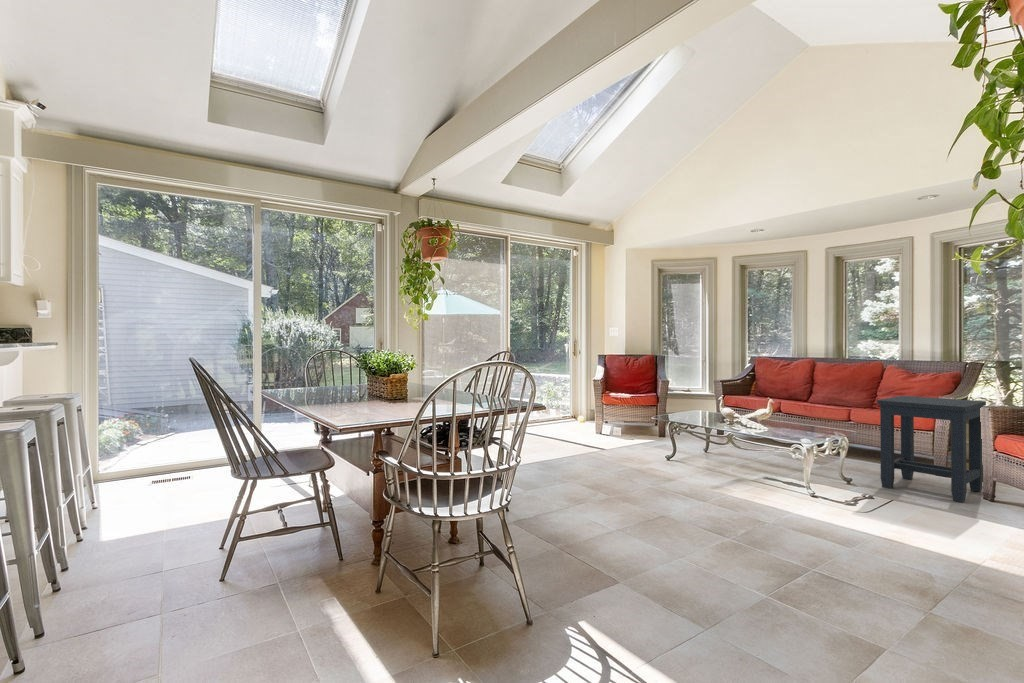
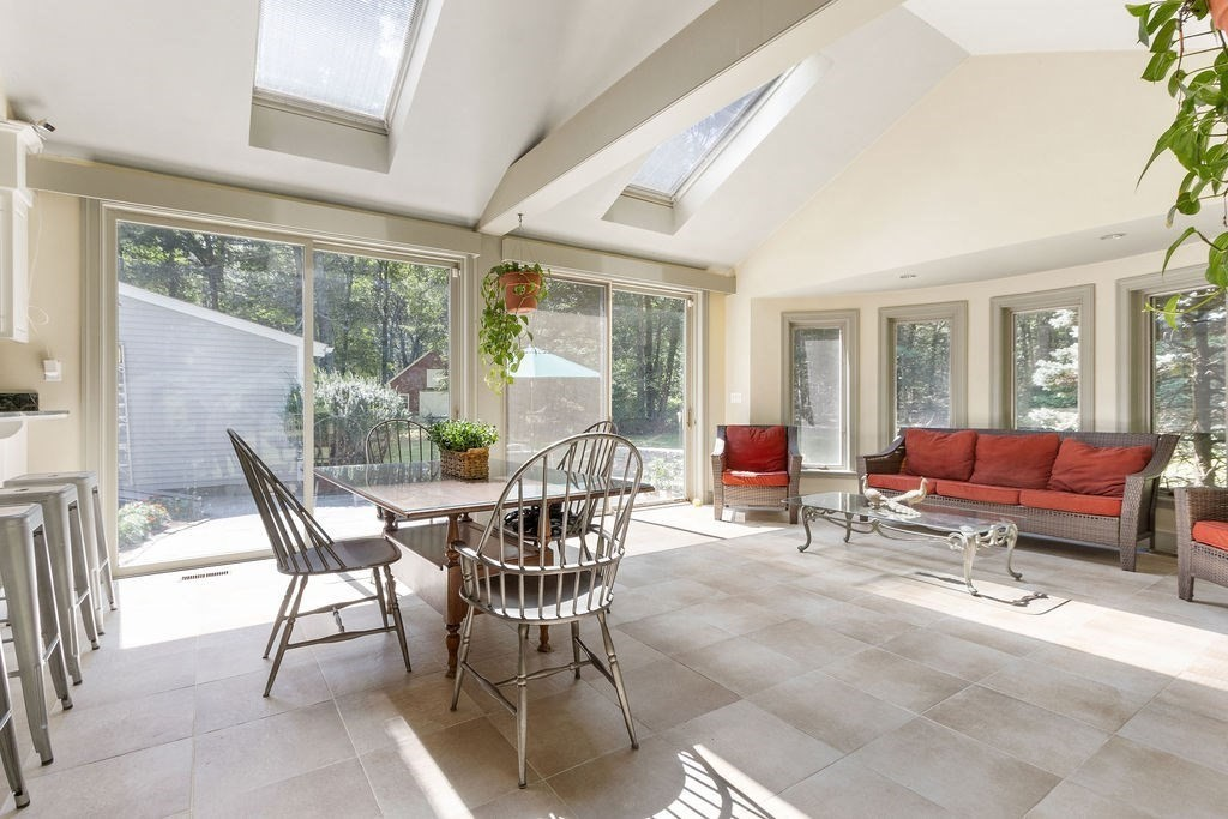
- side table [876,395,987,504]
